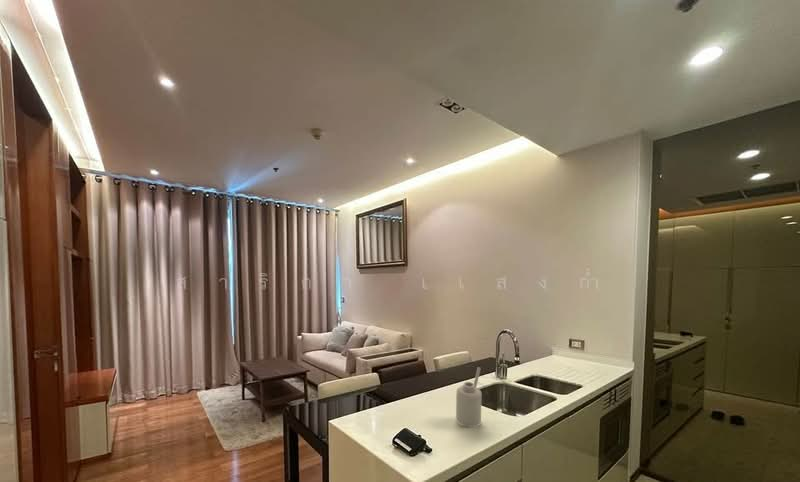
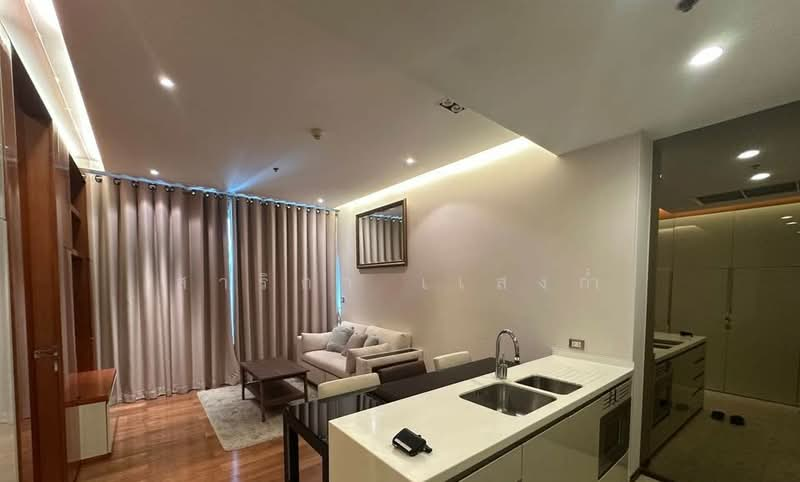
- soap dispenser [455,366,483,428]
